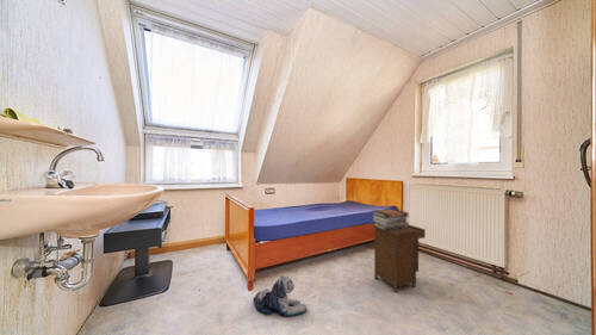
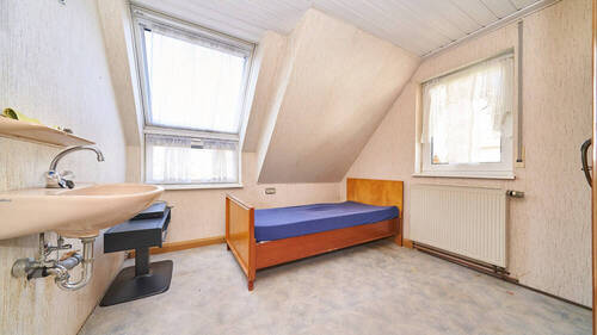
- book stack [372,207,410,230]
- plush toy [252,274,309,318]
- nightstand [371,224,427,293]
